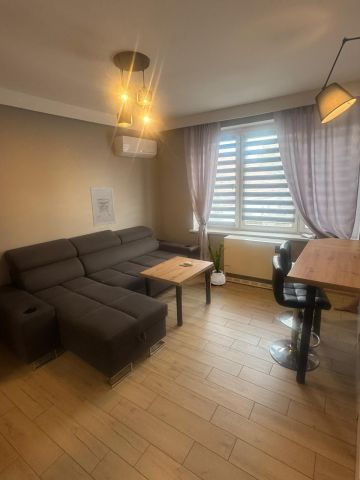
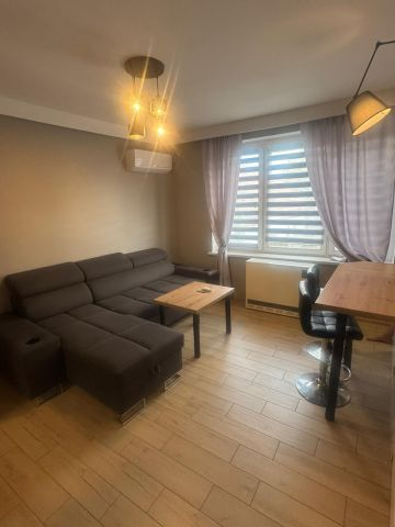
- wall art [89,187,117,227]
- house plant [203,236,232,286]
